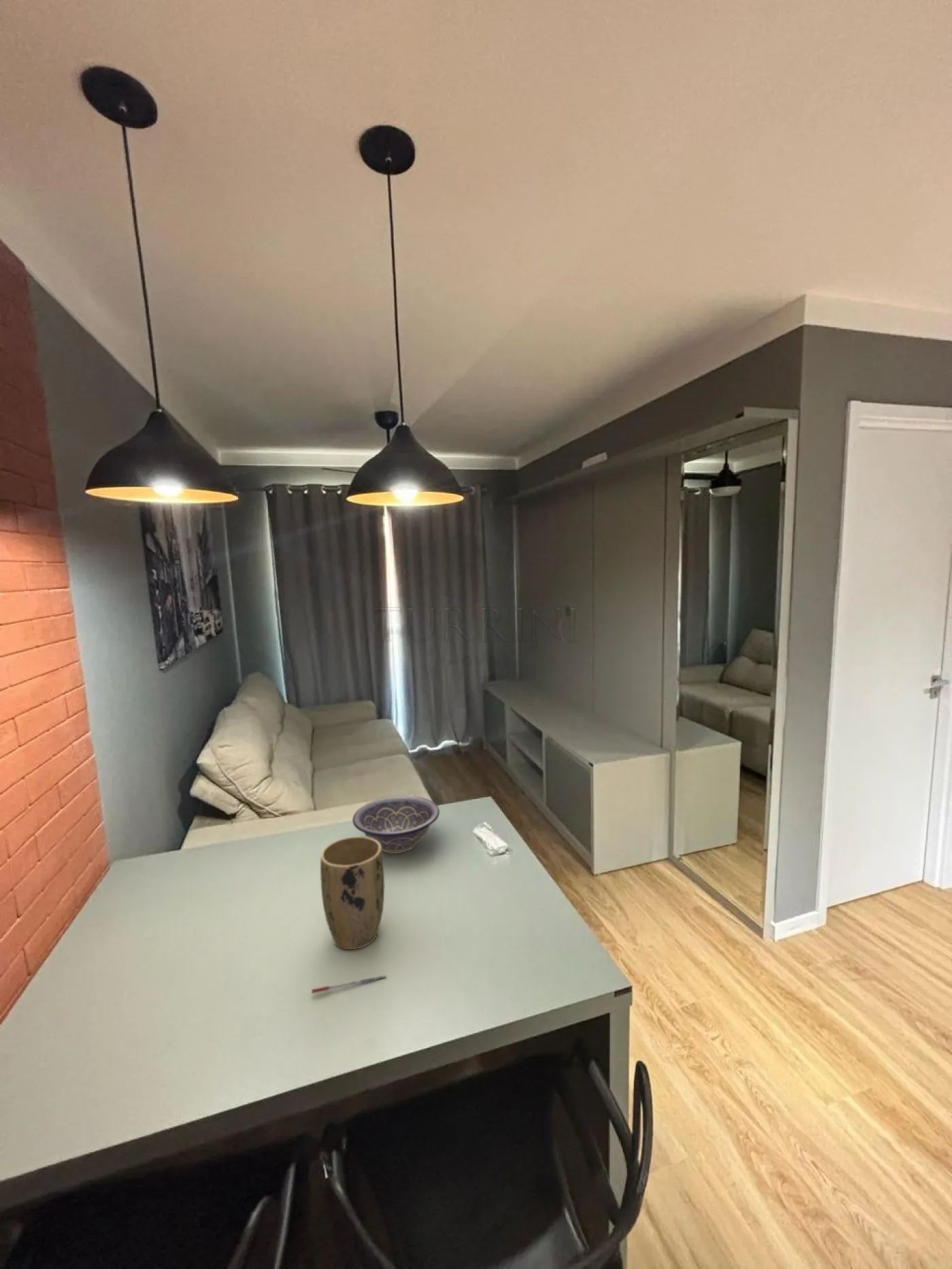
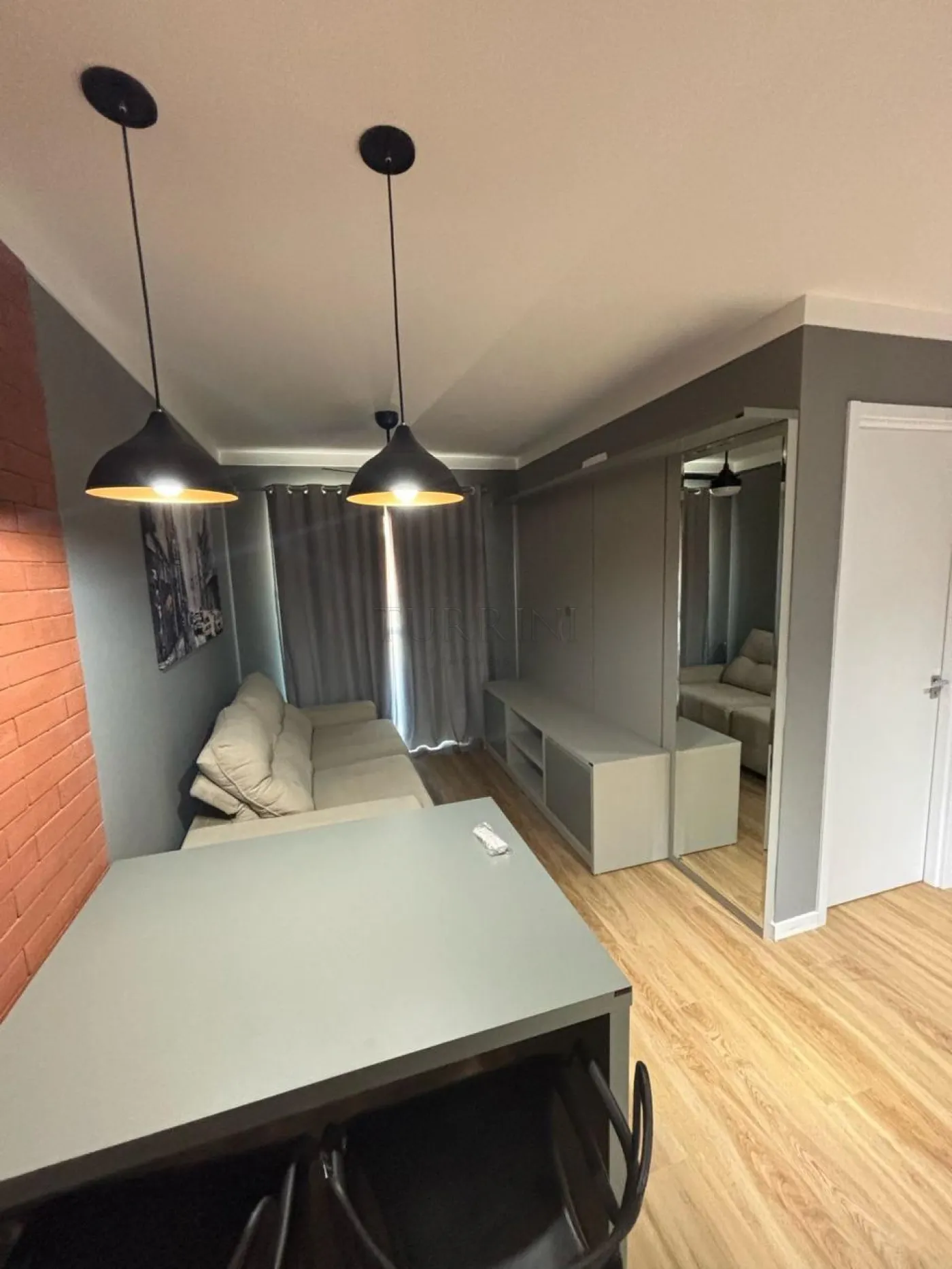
- decorative bowl [352,795,440,854]
- pen [311,975,387,994]
- plant pot [320,836,386,951]
